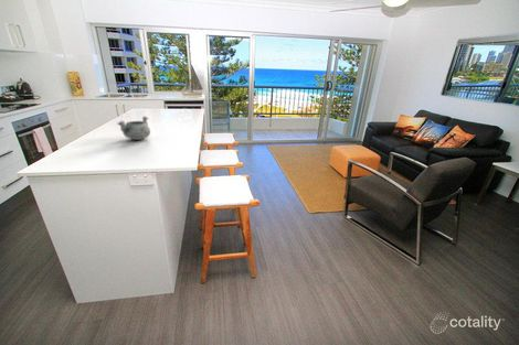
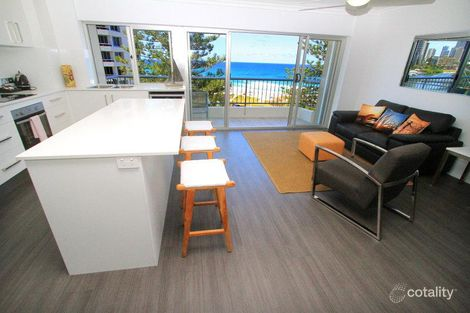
- decorative bowl [117,116,151,141]
